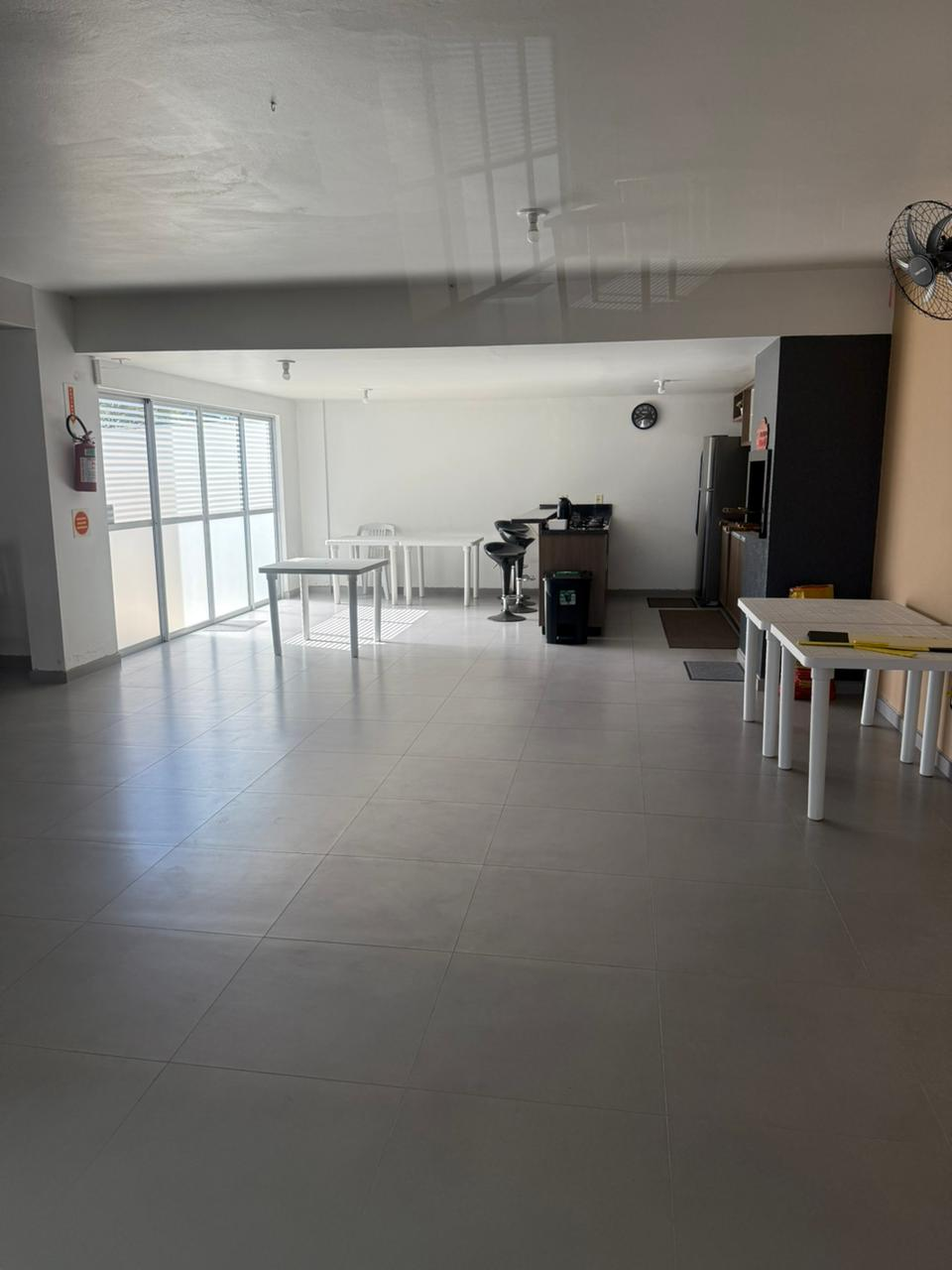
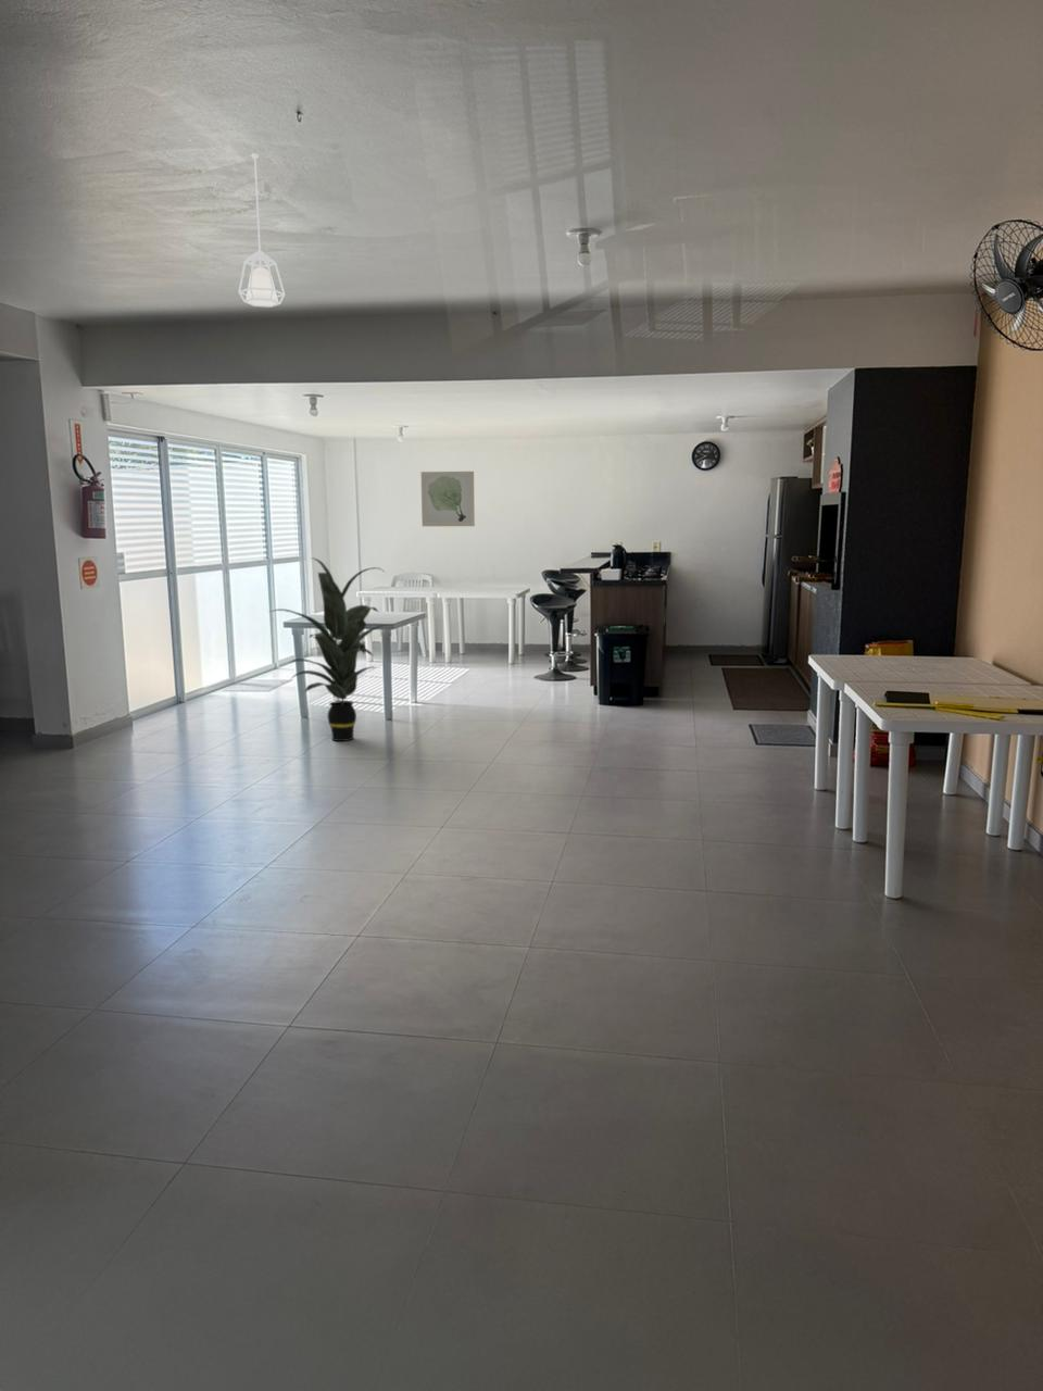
+ indoor plant [270,556,389,743]
+ wall art [421,471,475,527]
+ pendant lamp [237,152,286,308]
